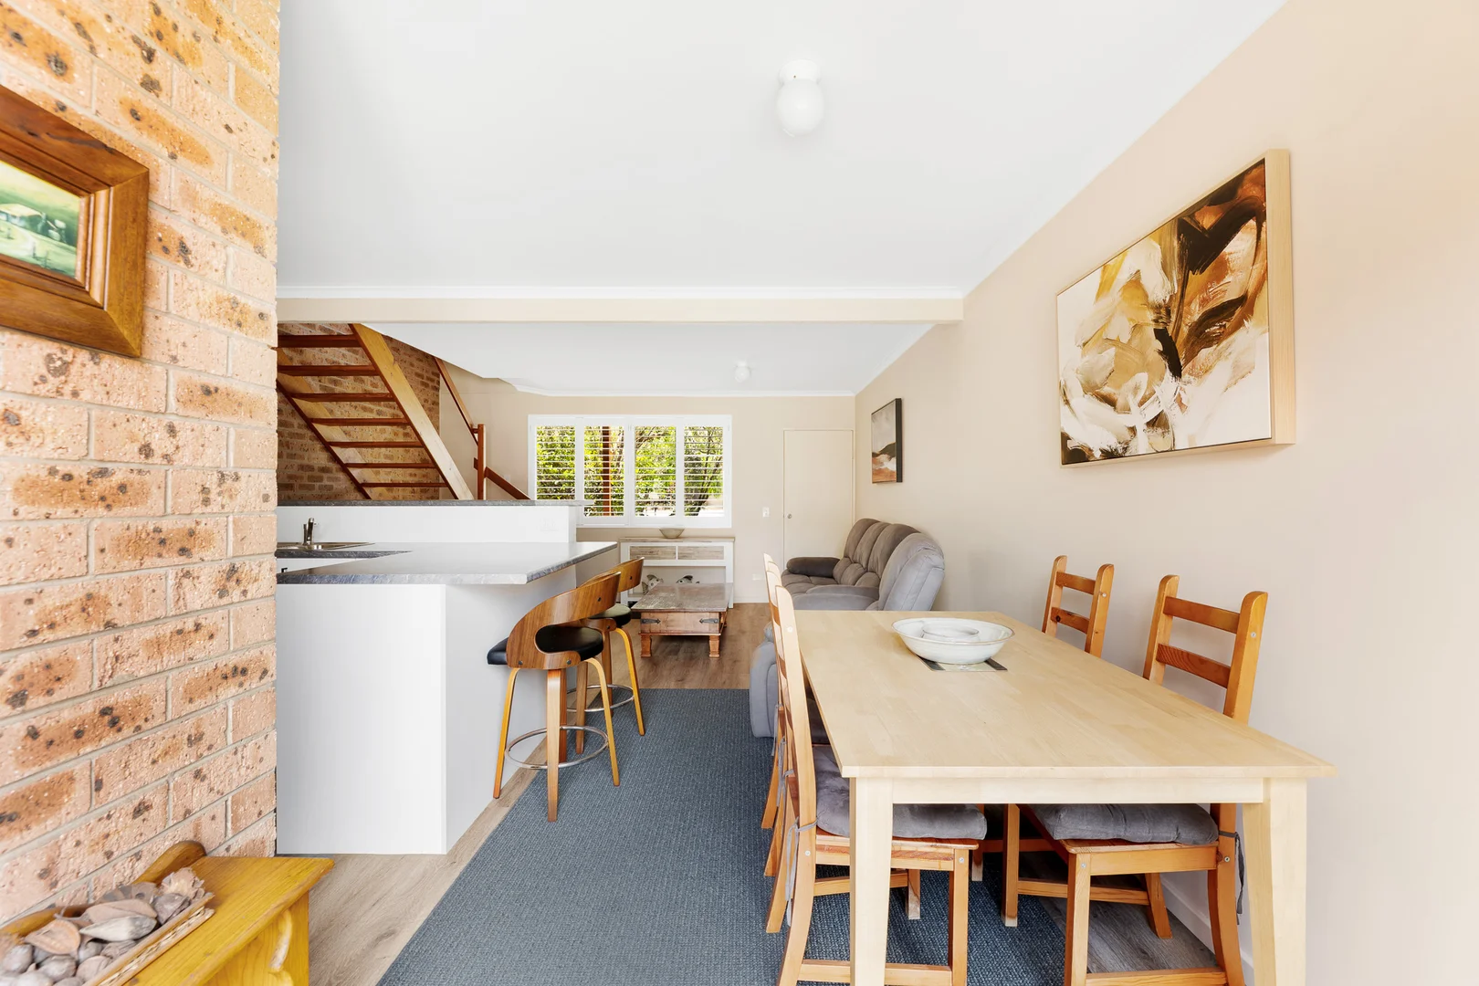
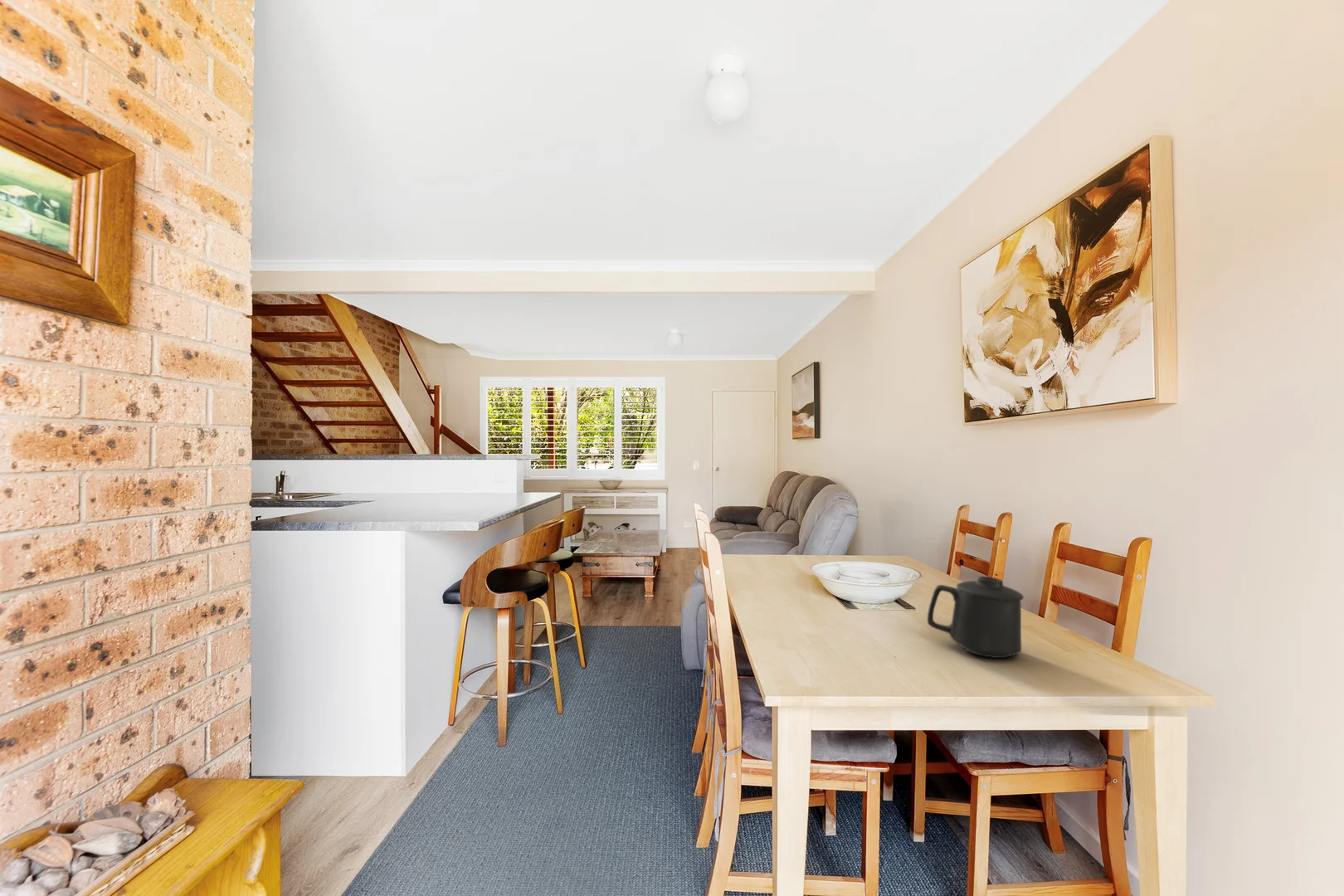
+ mug [927,576,1025,659]
